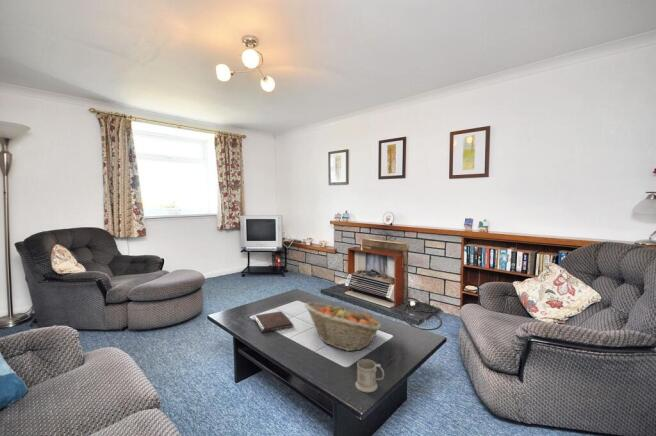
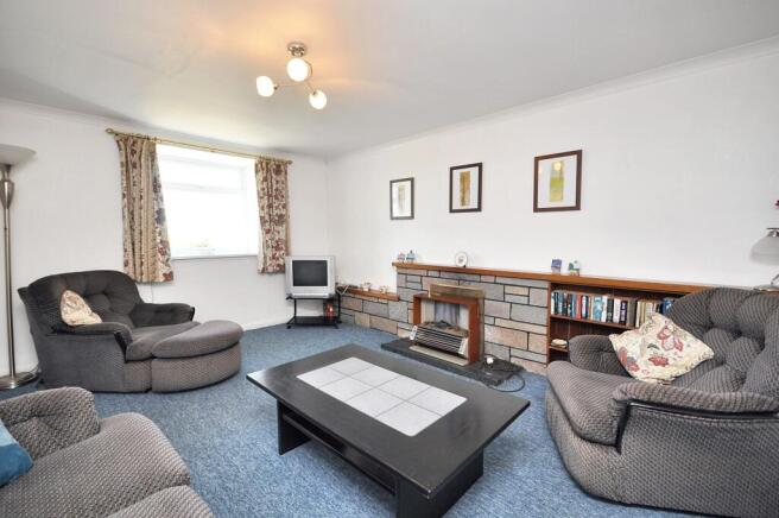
- book [252,310,294,333]
- mug [354,358,385,393]
- fruit basket [303,301,383,352]
